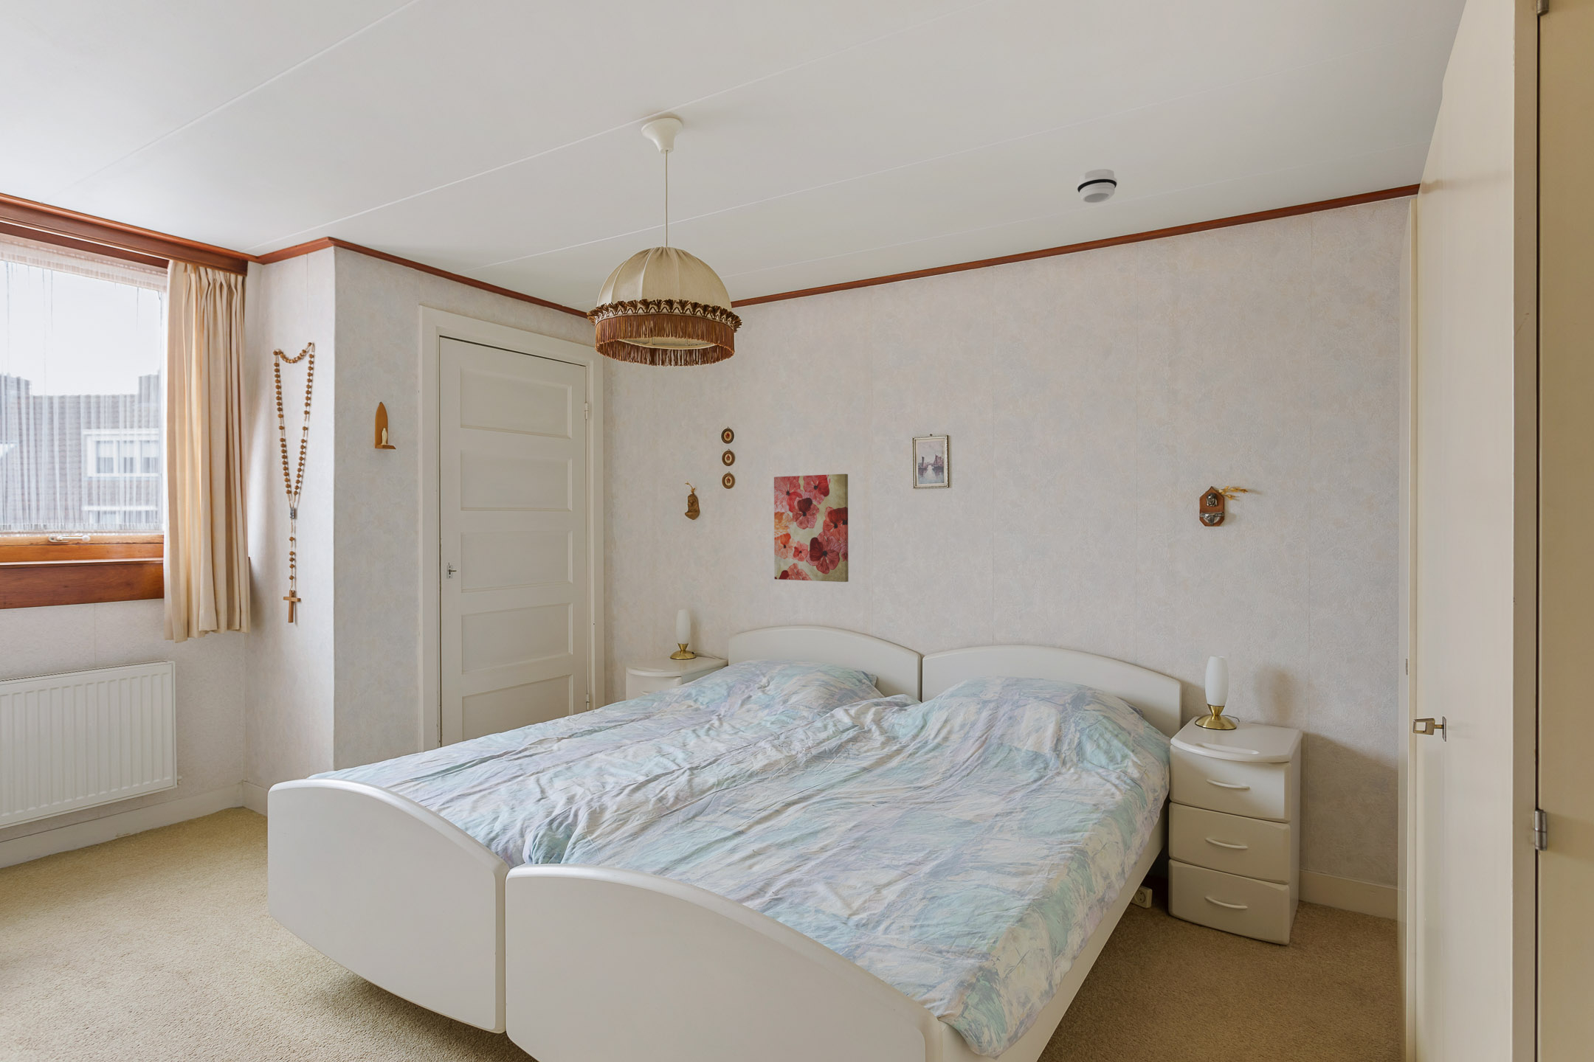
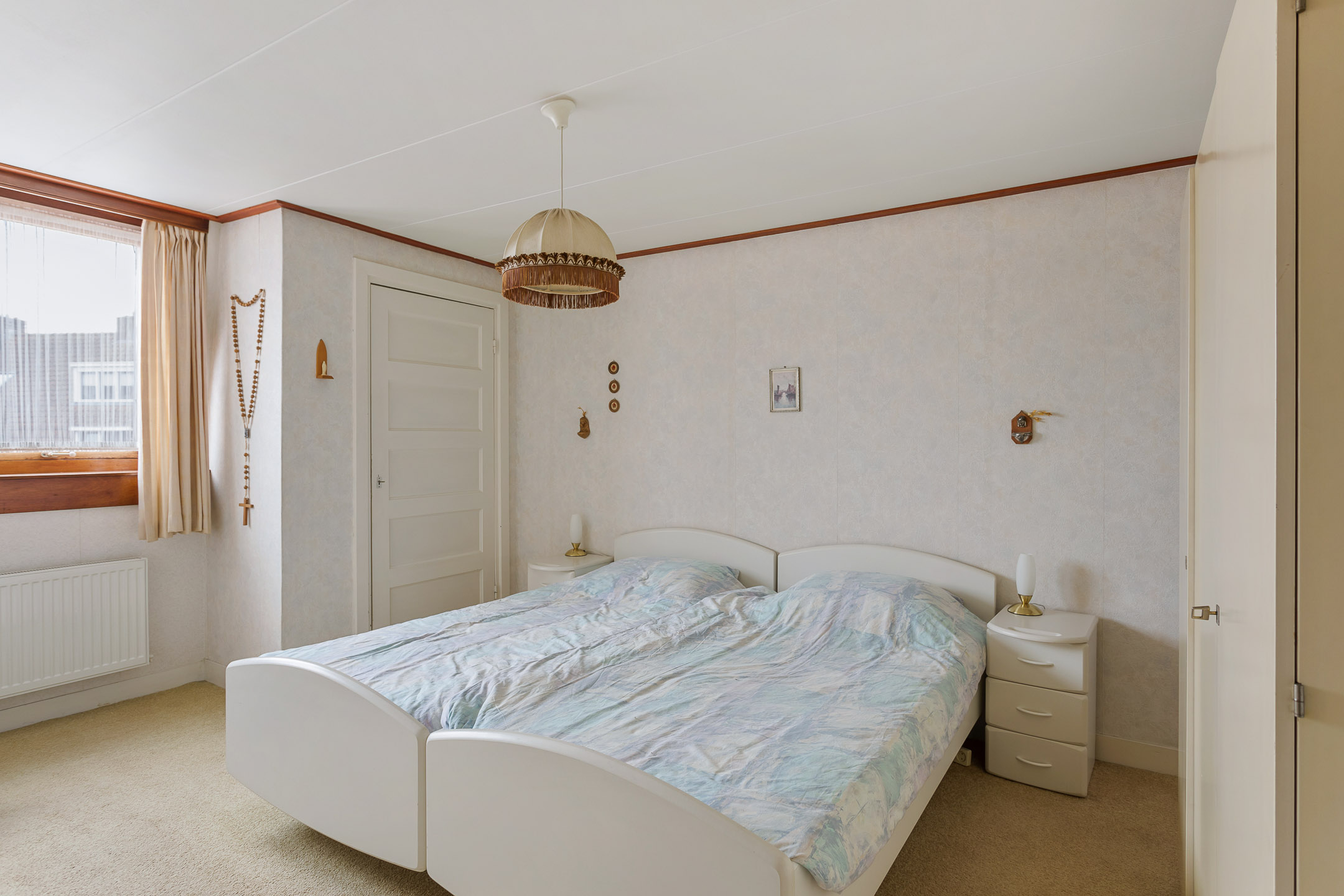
- smoke detector [1077,168,1118,204]
- wall art [773,473,849,583]
